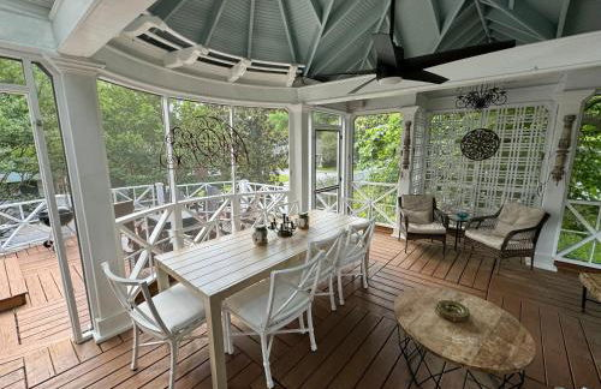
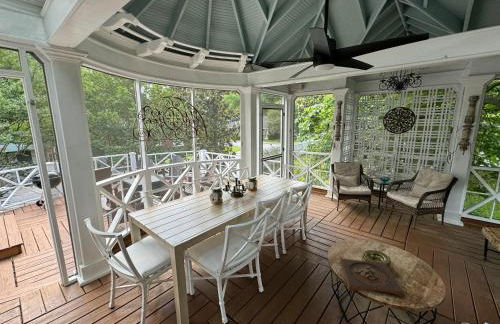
+ wooden tray [339,258,406,299]
